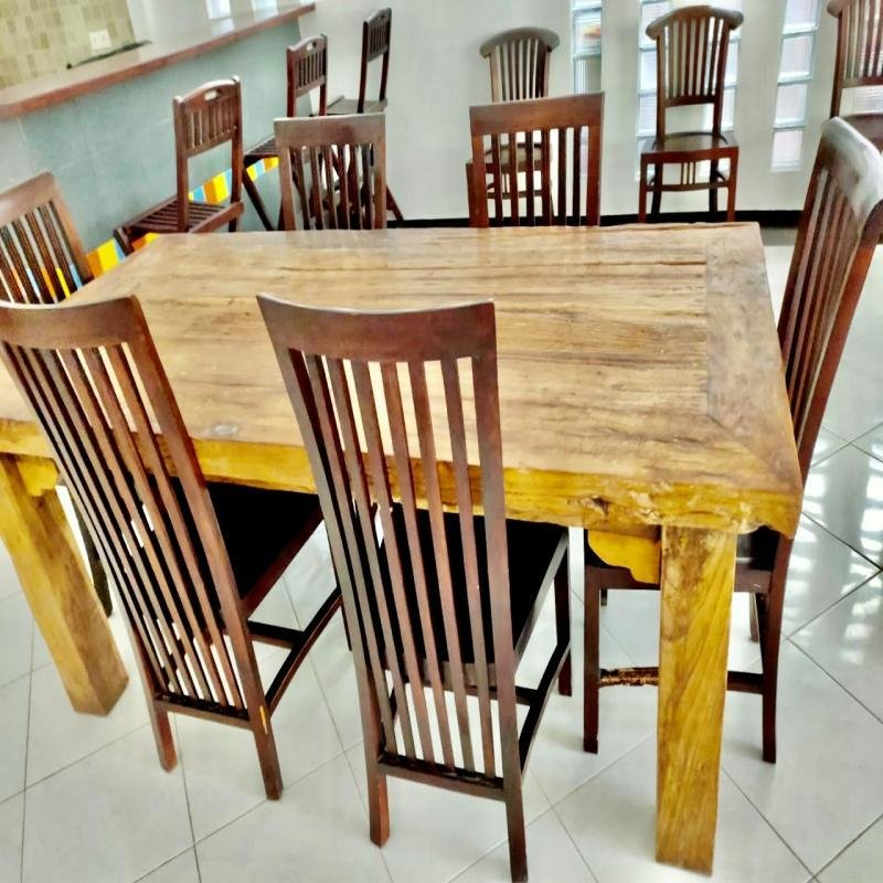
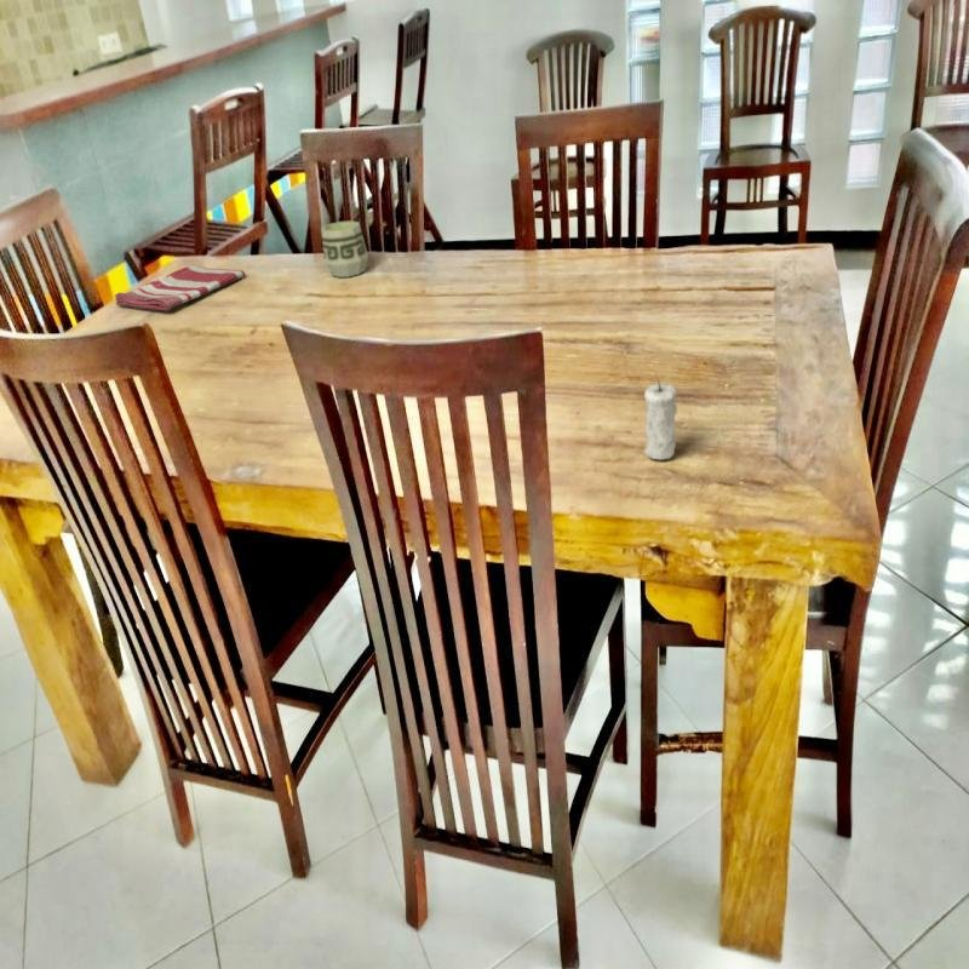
+ cup [321,219,369,279]
+ candle [643,374,678,460]
+ dish towel [114,264,247,313]
